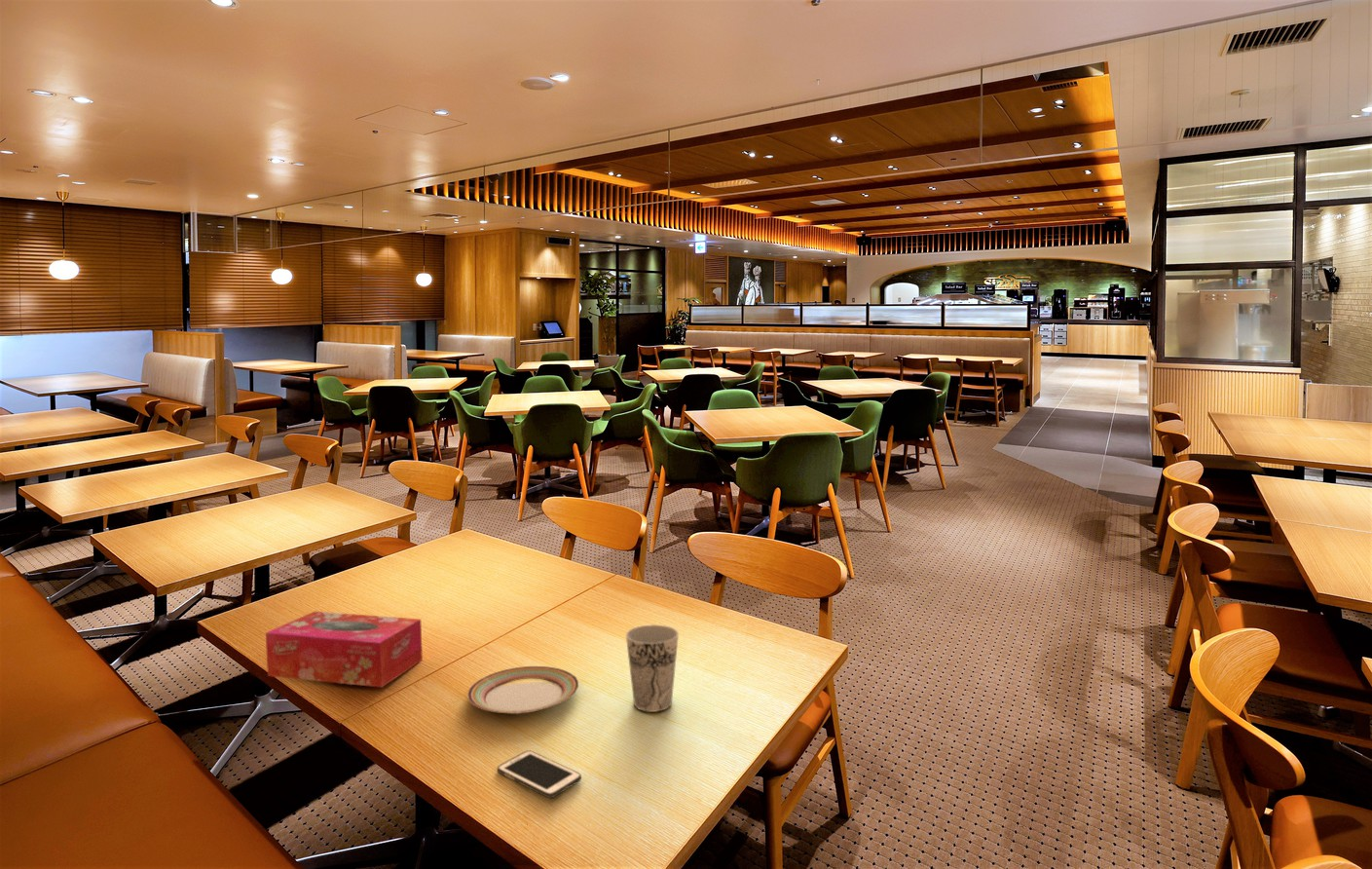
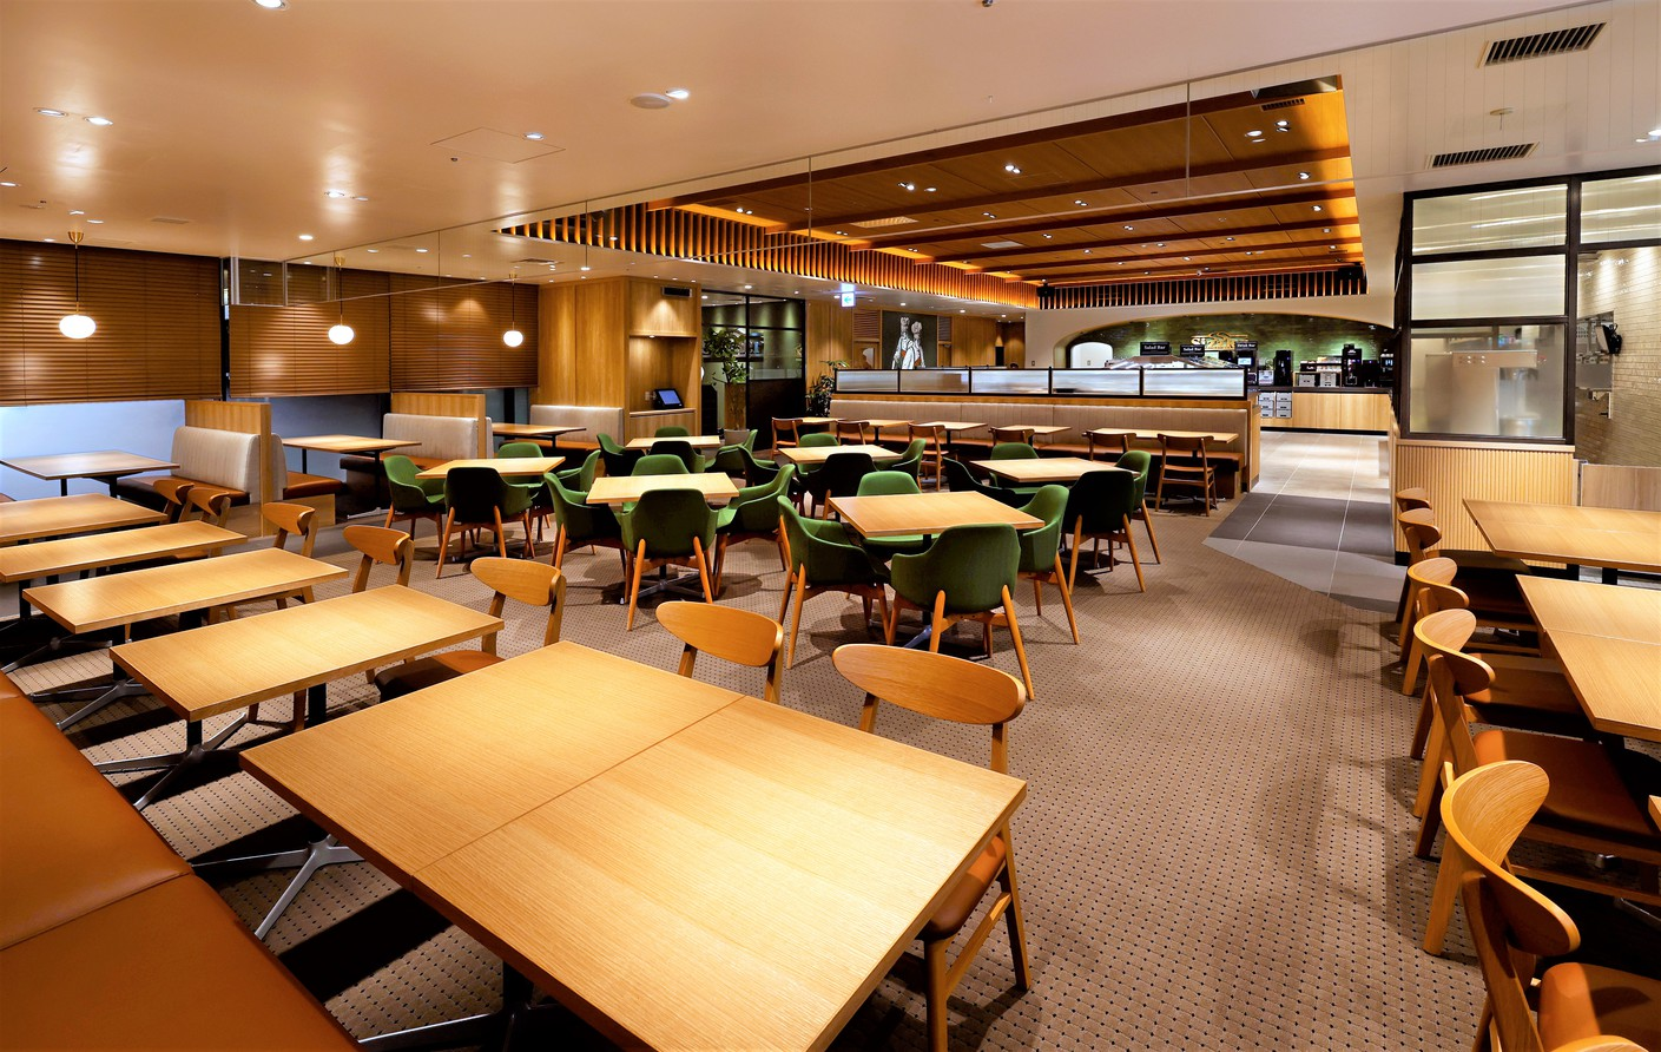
- cell phone [497,749,582,799]
- cup [625,623,680,713]
- tissue box [265,611,424,689]
- plate [466,665,579,715]
